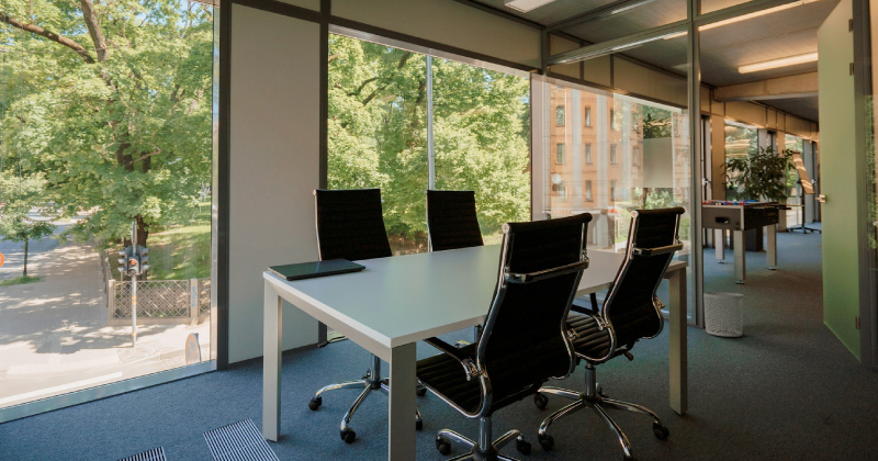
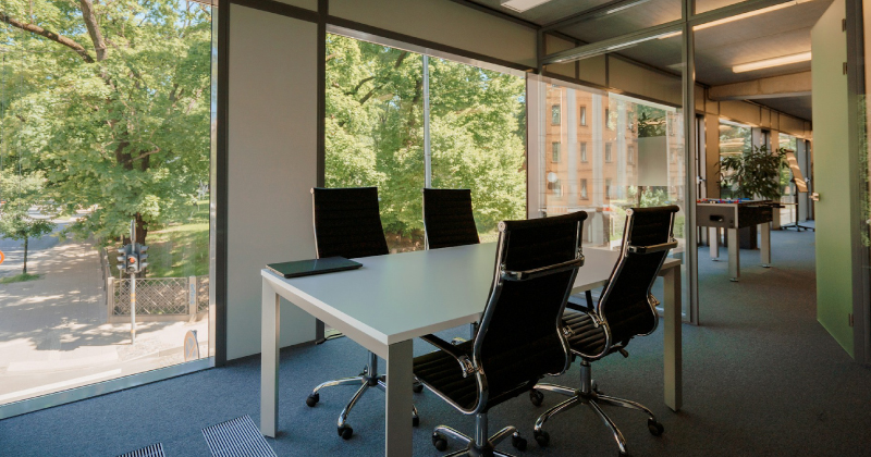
- waste bin [702,291,745,338]
